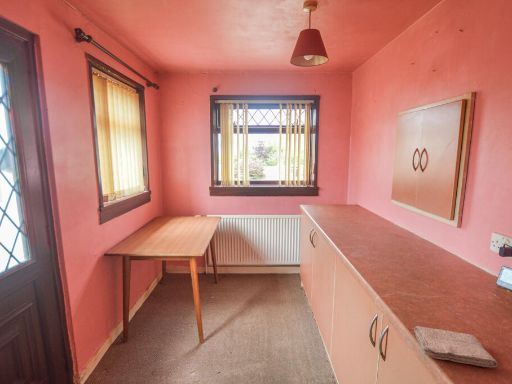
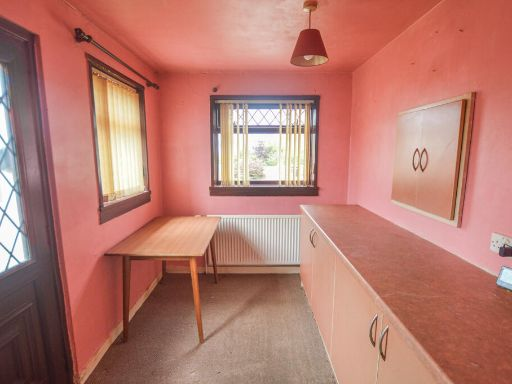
- washcloth [413,325,499,368]
